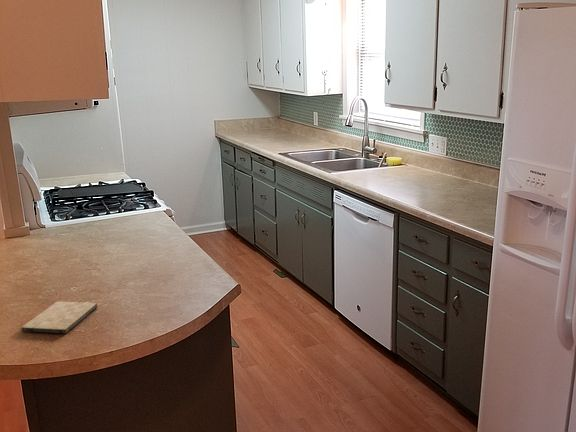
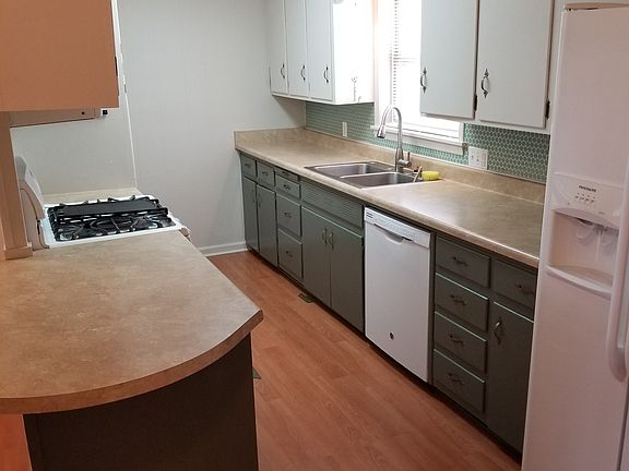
- cutting board [20,301,99,334]
